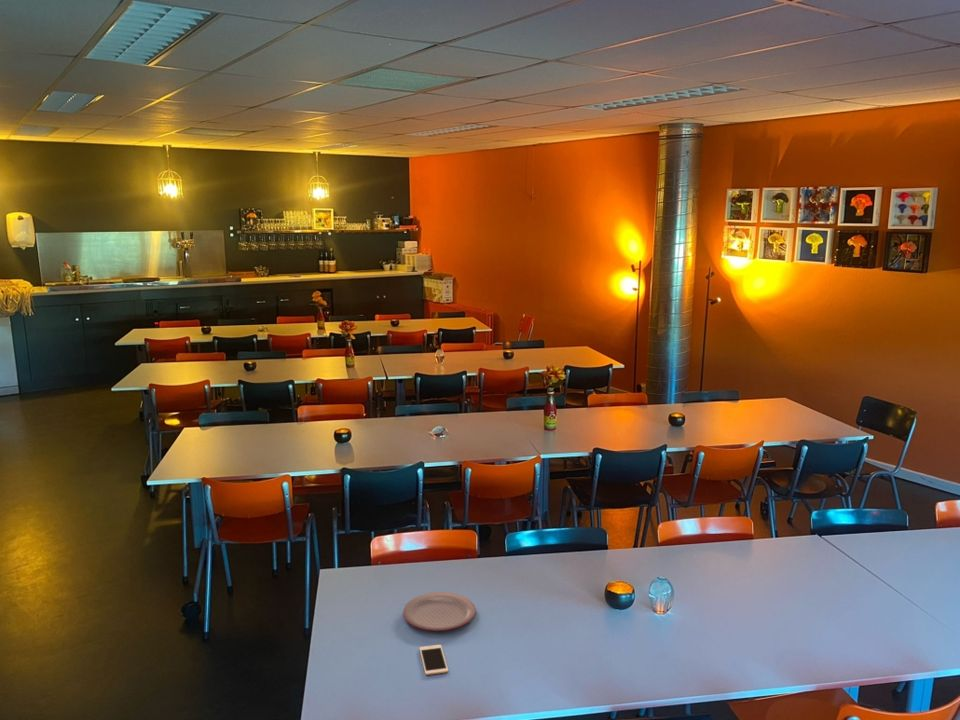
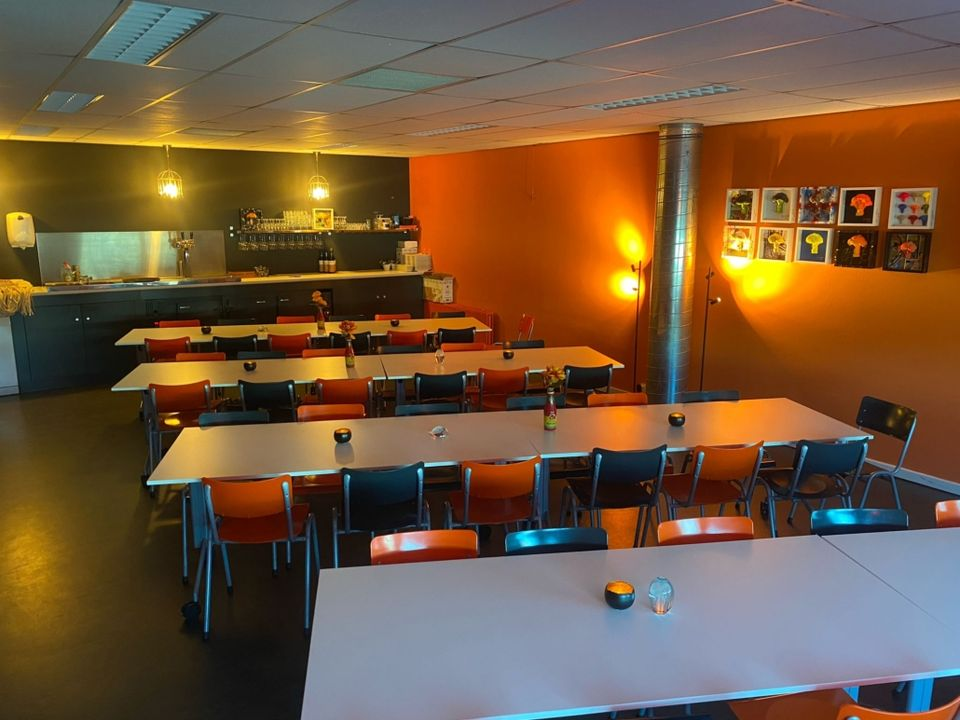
- cell phone [418,644,449,676]
- plate [402,591,477,632]
